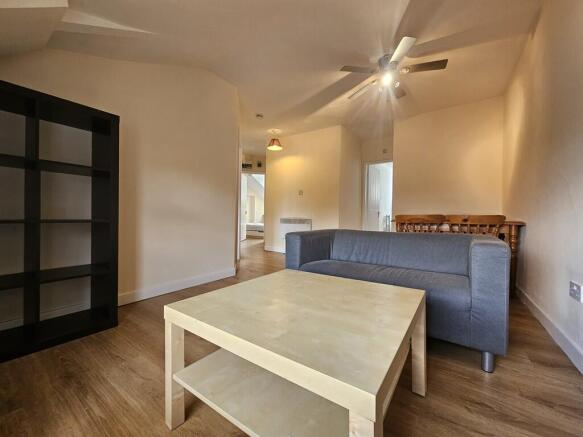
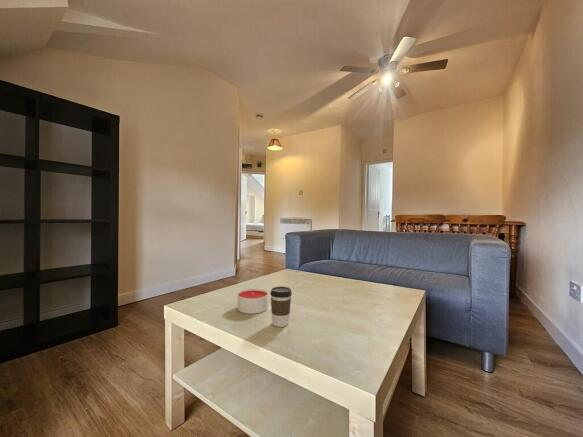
+ coffee cup [269,286,293,328]
+ candle [237,288,269,315]
